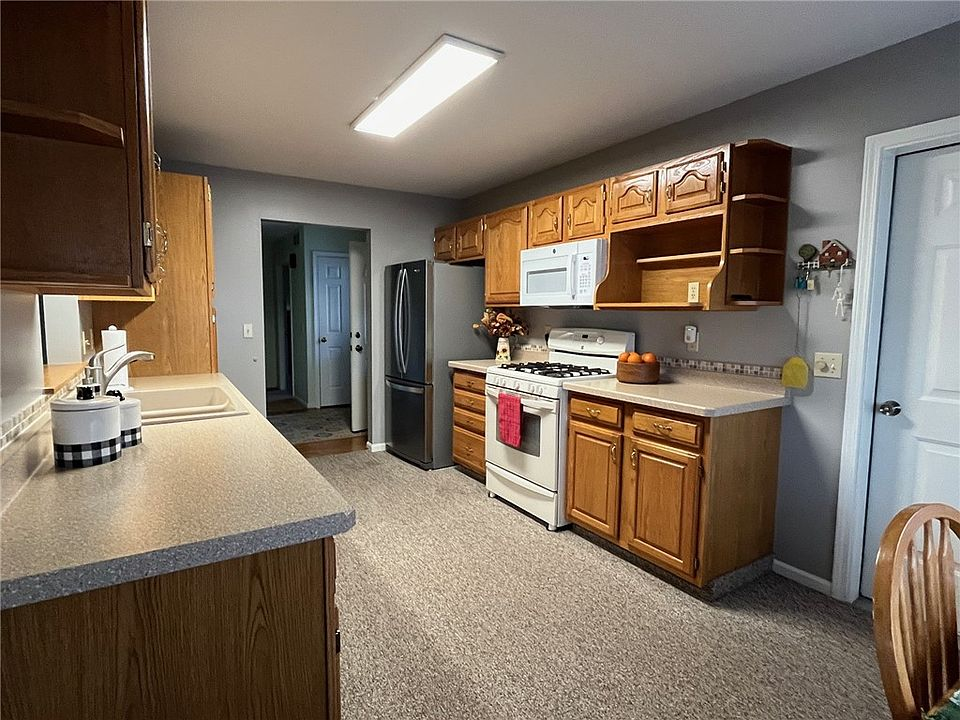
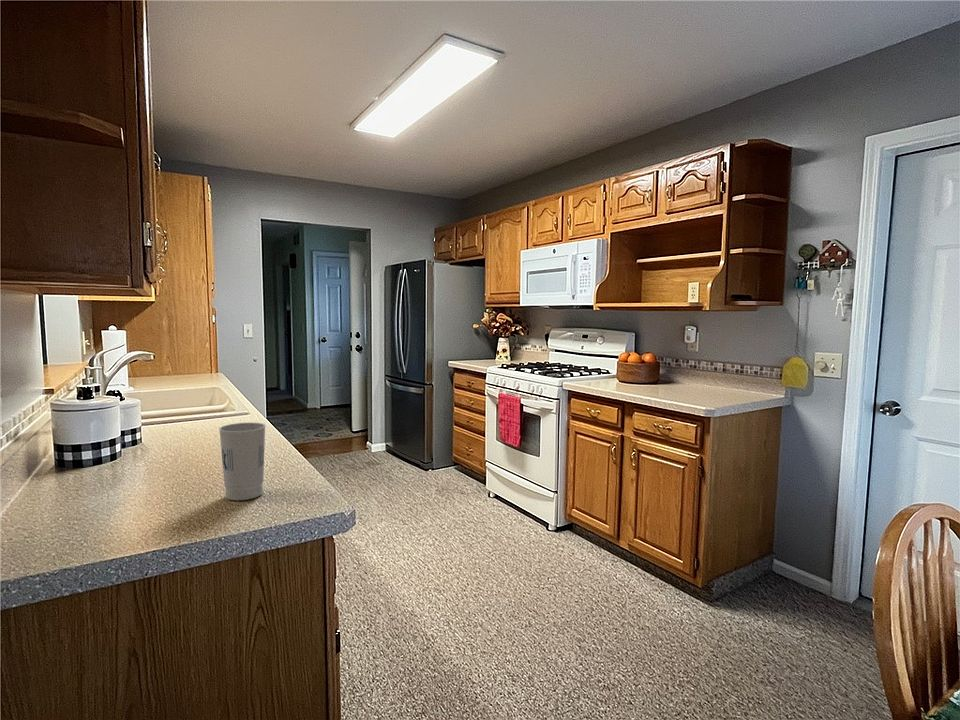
+ cup [218,422,267,501]
